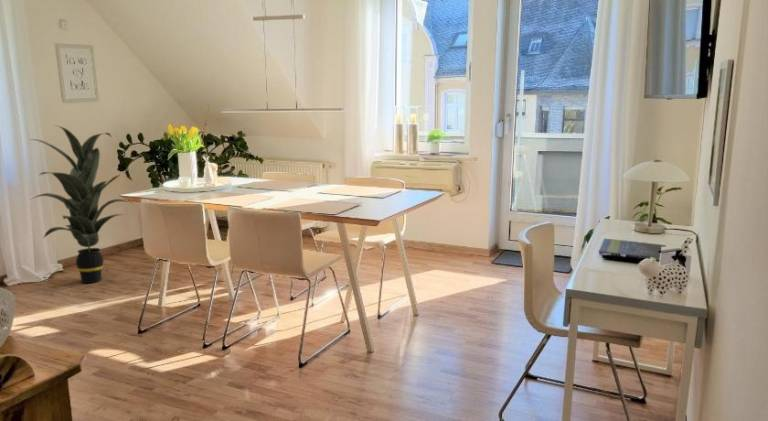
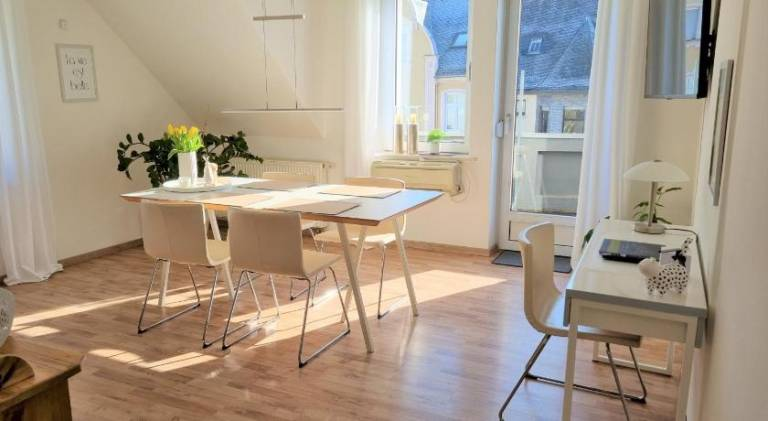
- indoor plant [30,124,133,284]
